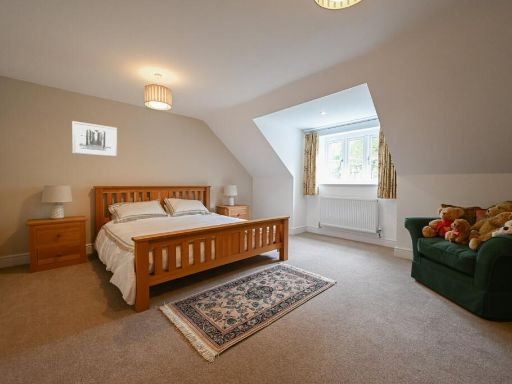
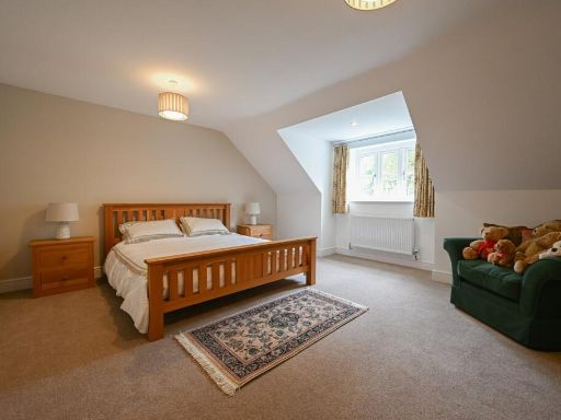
- wall art [71,120,118,158]
